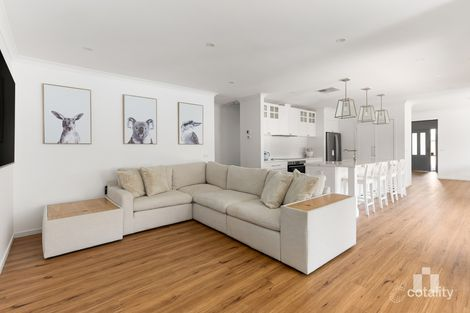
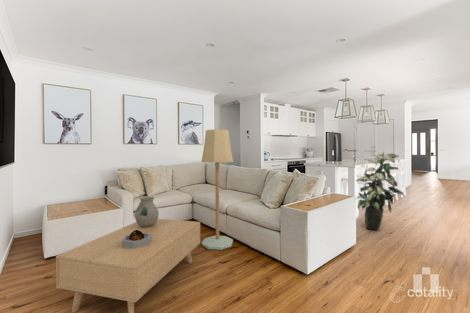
+ decorative bowl [122,230,152,249]
+ floor lamp [201,128,234,251]
+ indoor plant [355,149,405,231]
+ coffee table [55,218,201,313]
+ vase [133,196,160,227]
